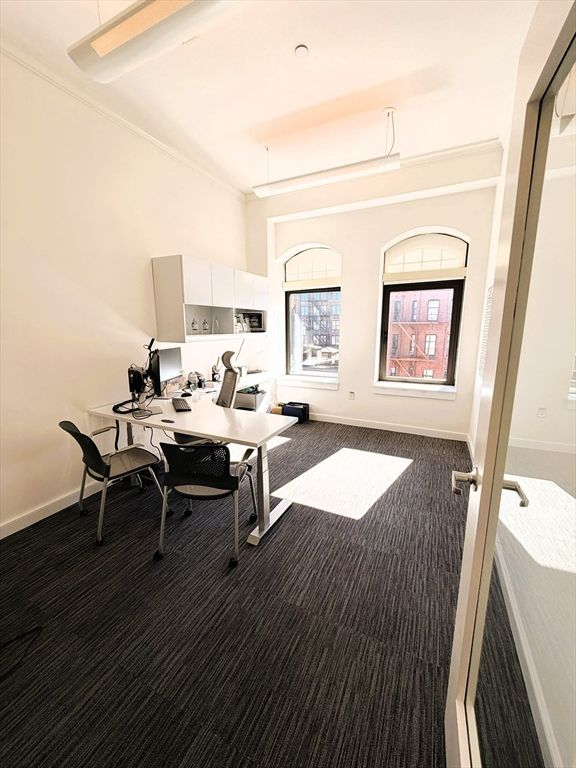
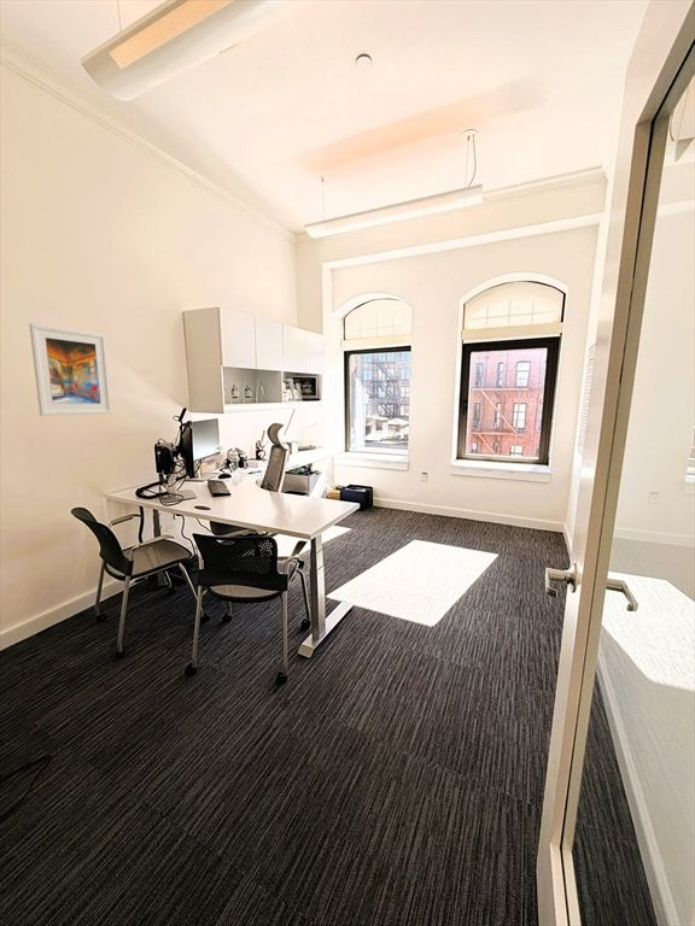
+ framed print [28,322,113,417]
